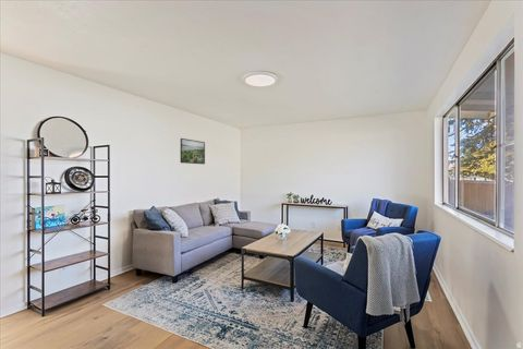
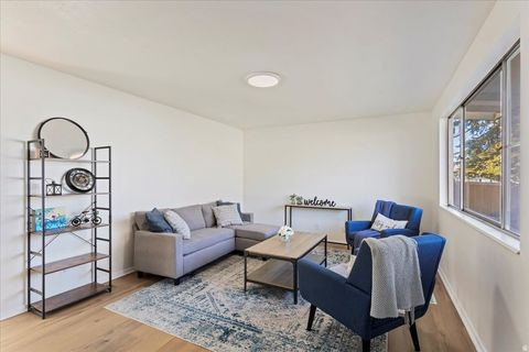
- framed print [180,137,206,165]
